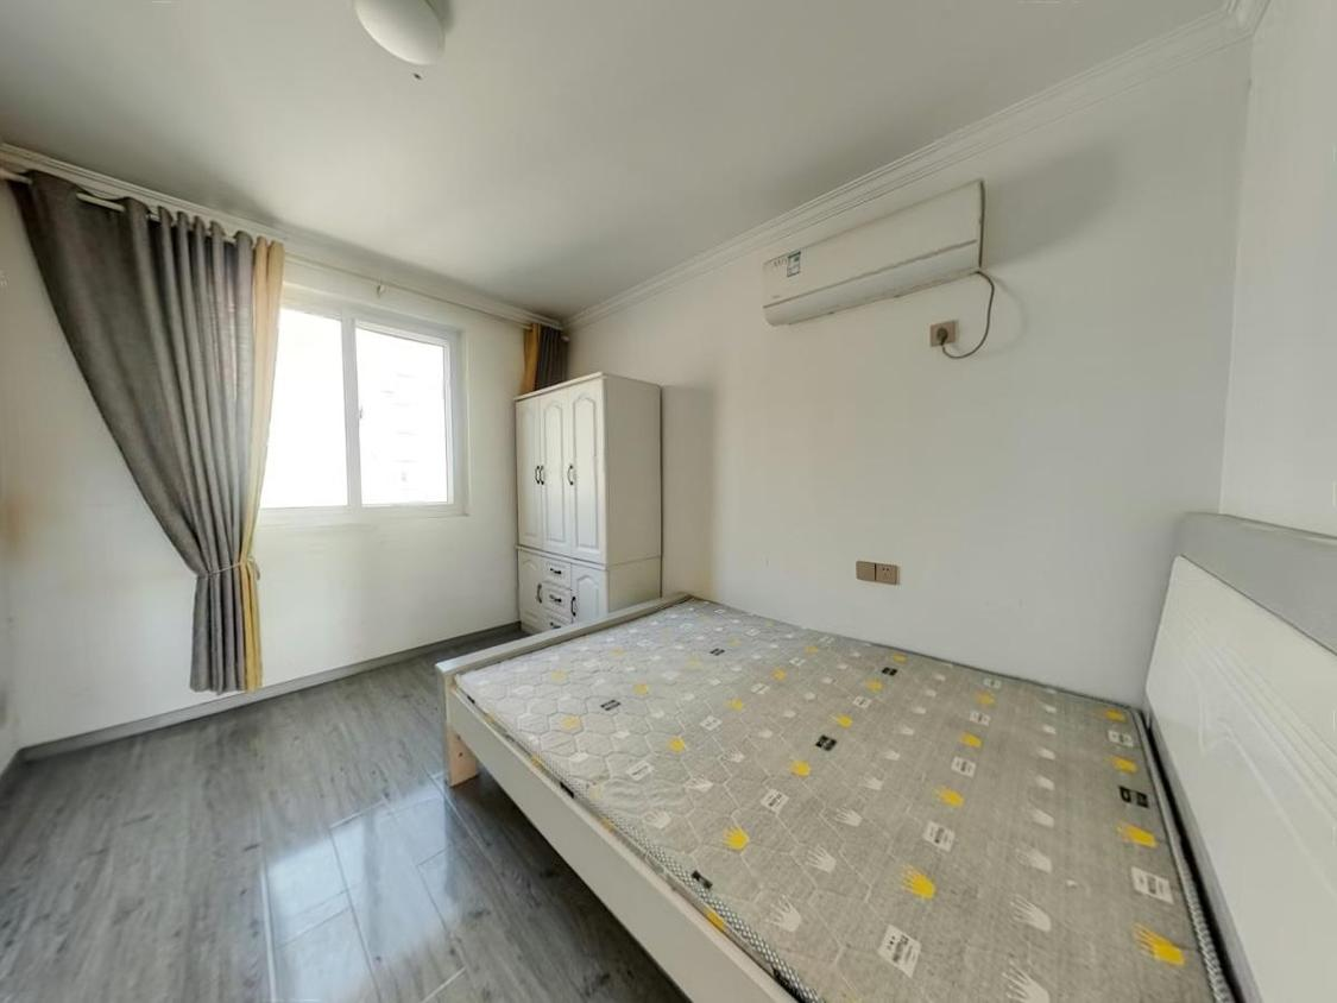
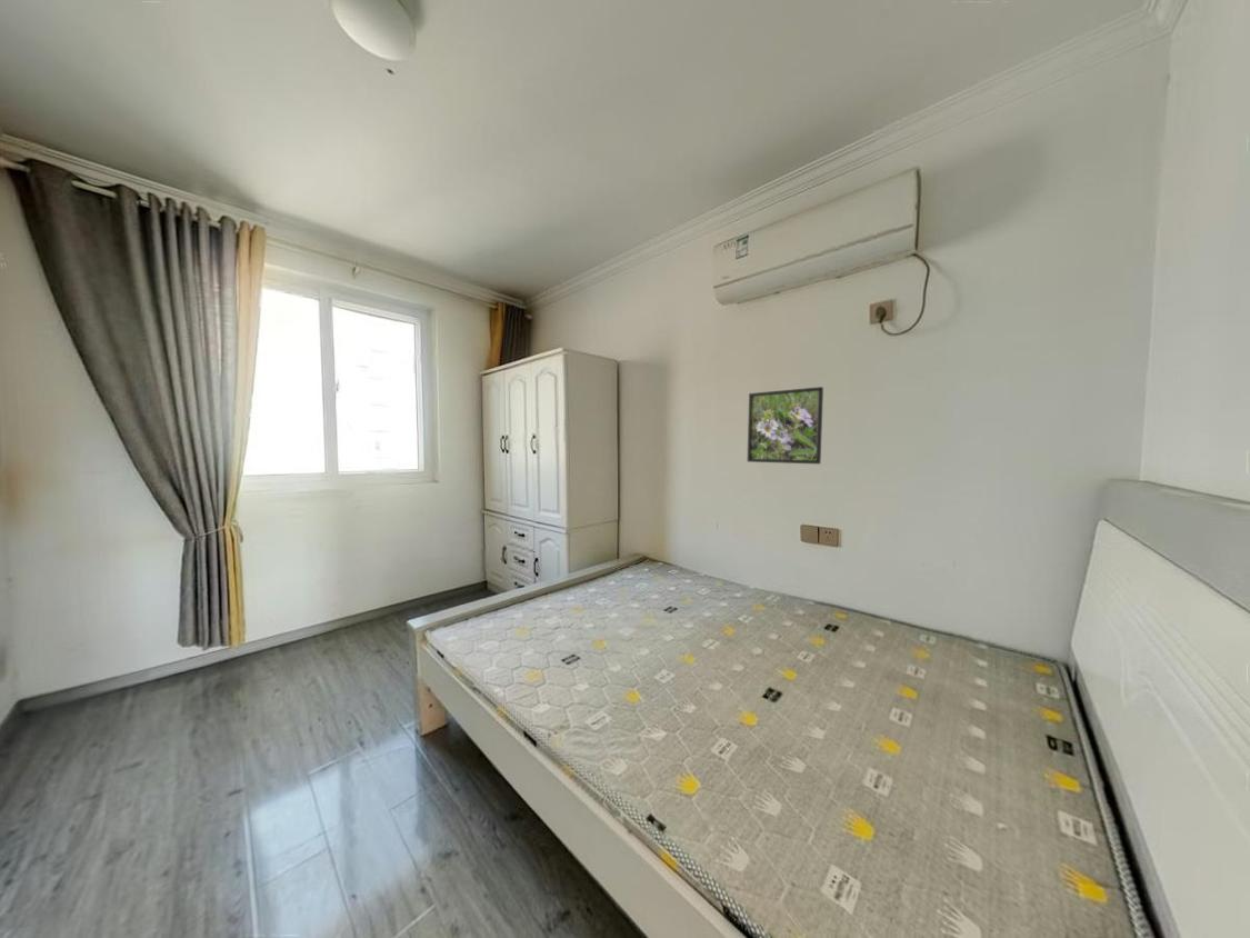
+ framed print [747,386,824,465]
